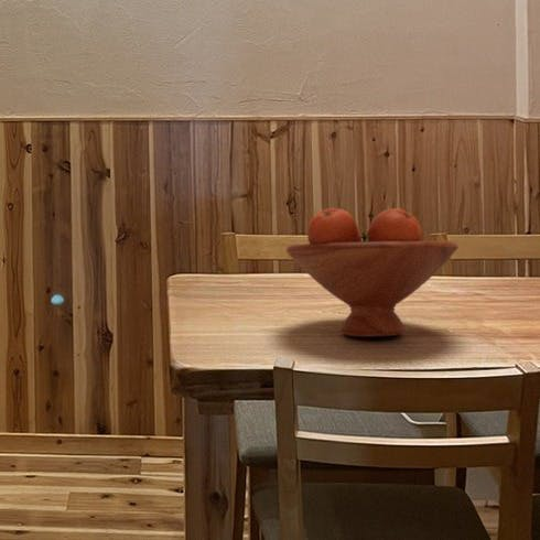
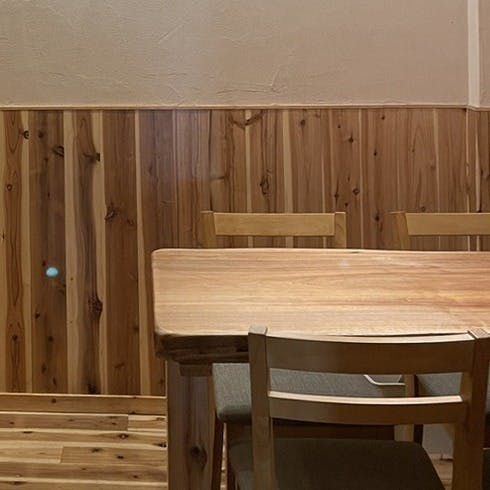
- fruit bowl [285,207,460,338]
